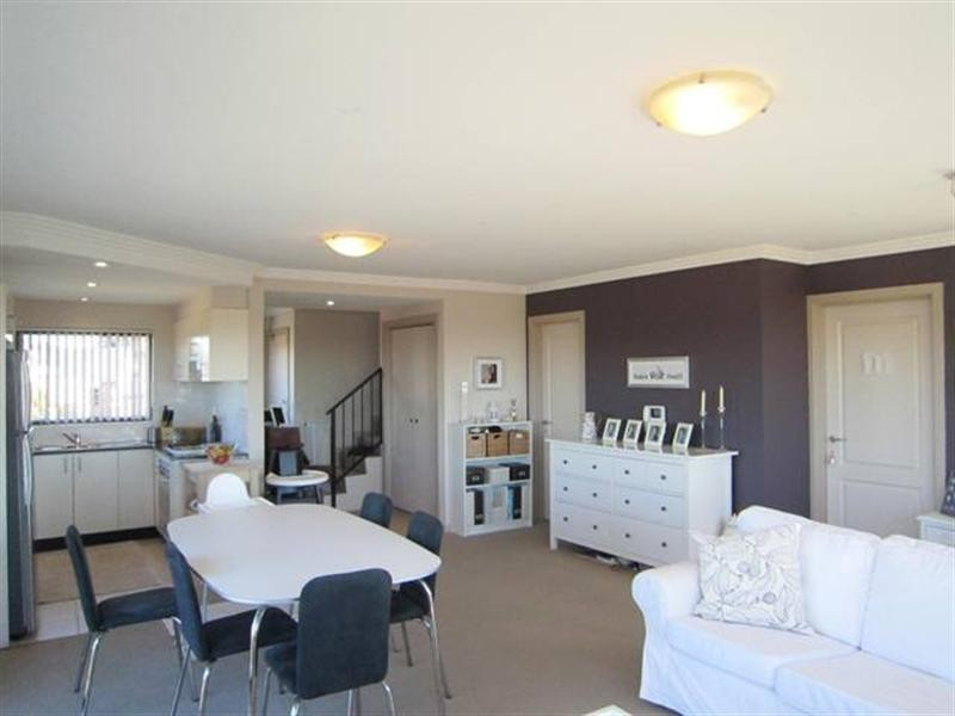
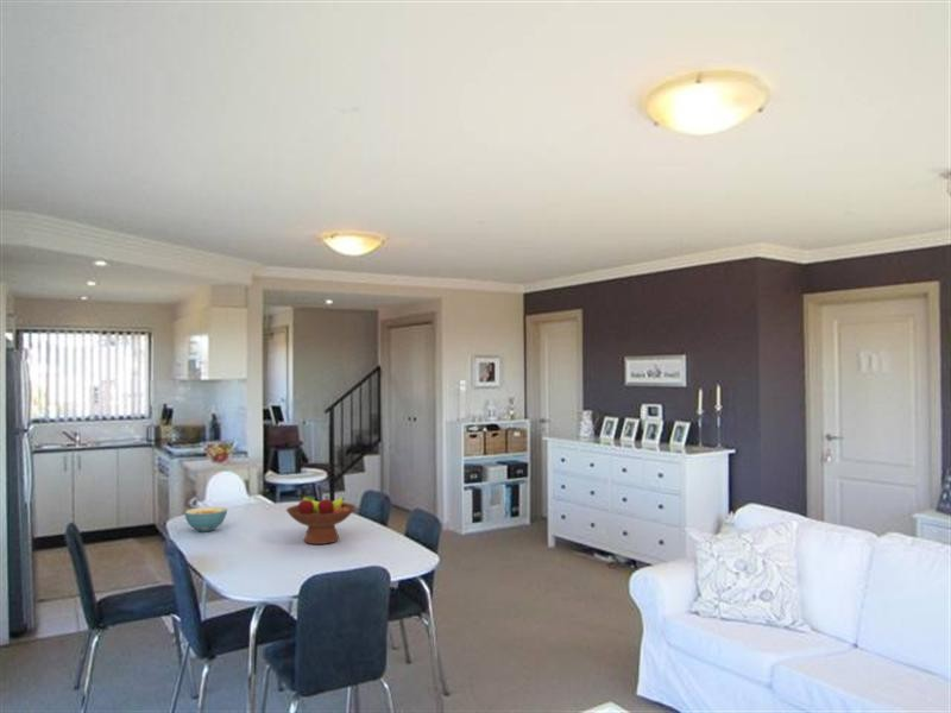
+ cereal bowl [183,506,228,532]
+ fruit bowl [285,492,358,545]
